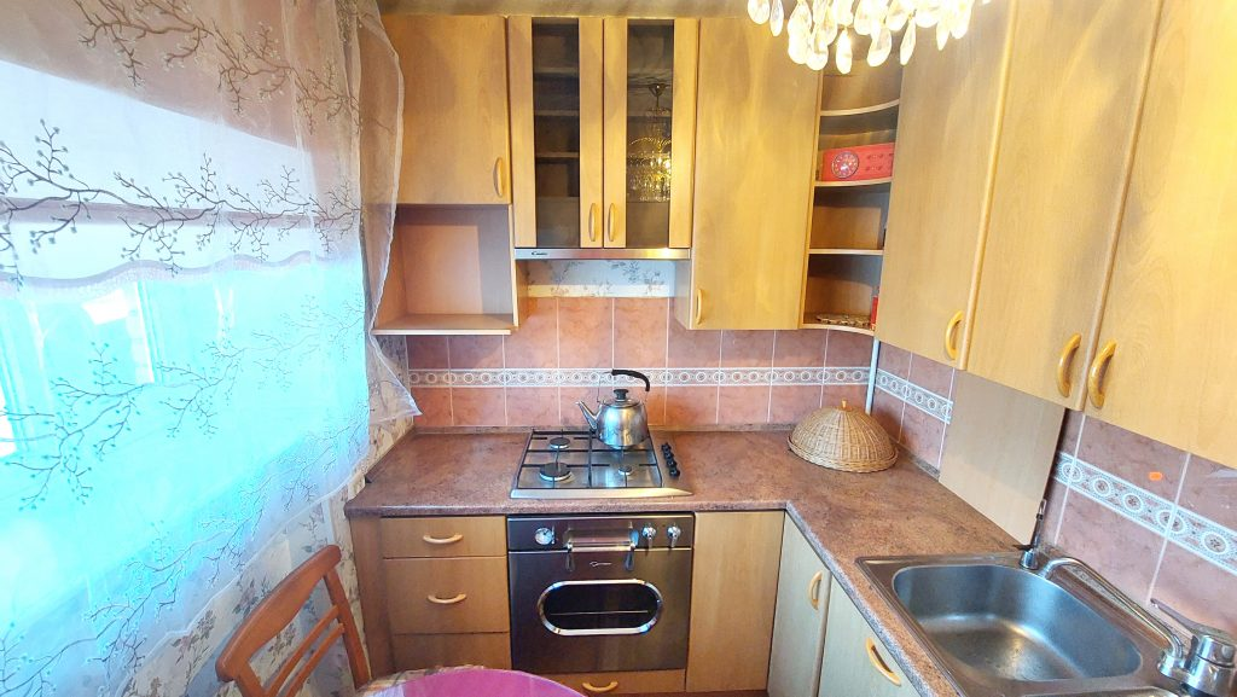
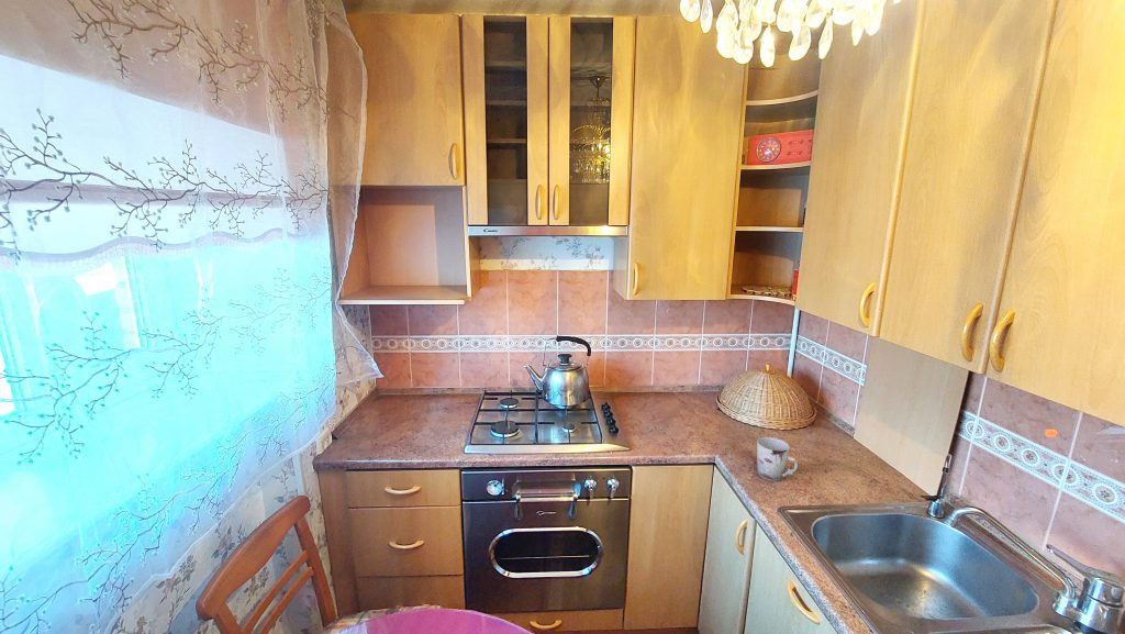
+ cup [756,436,799,482]
